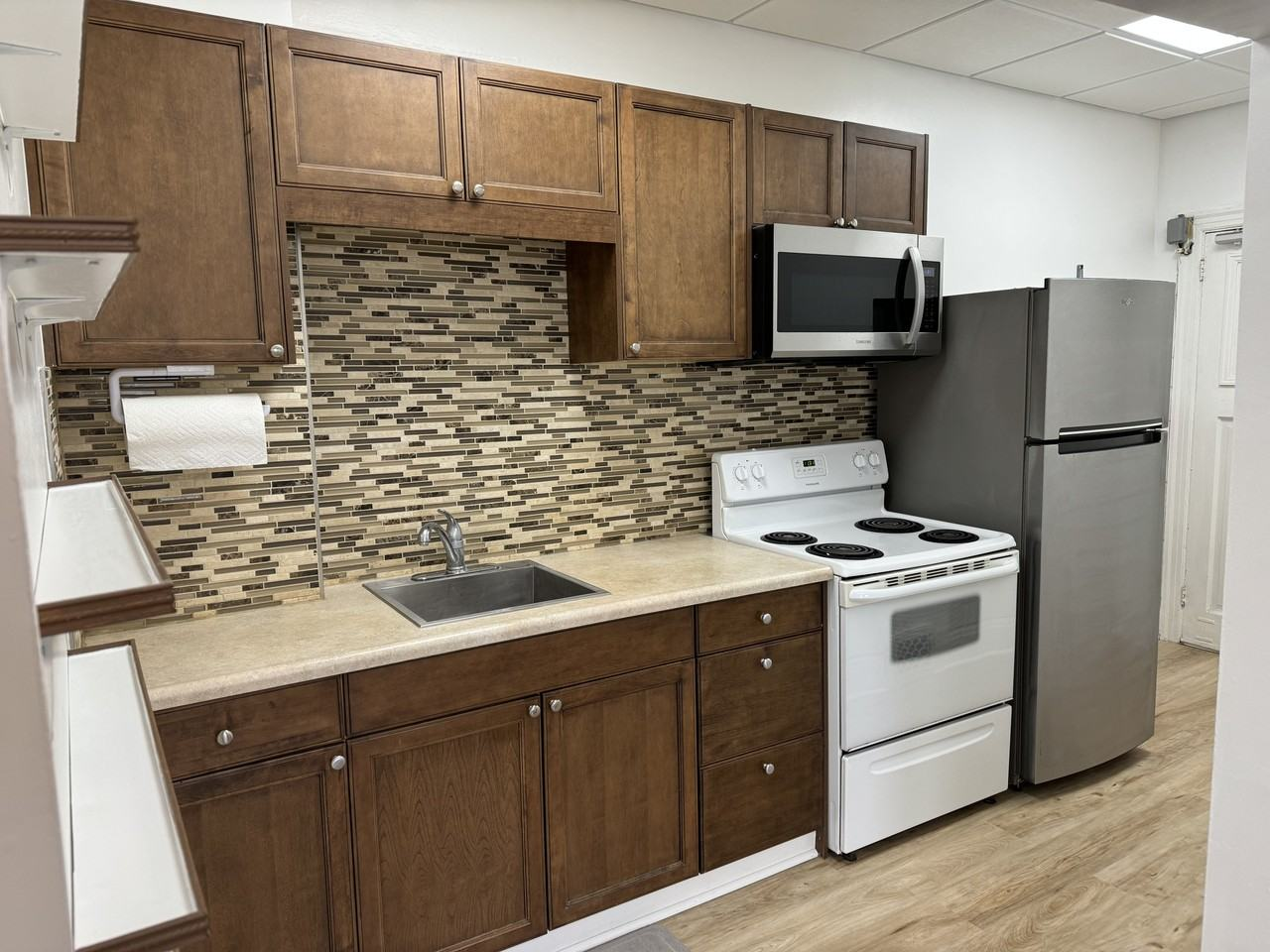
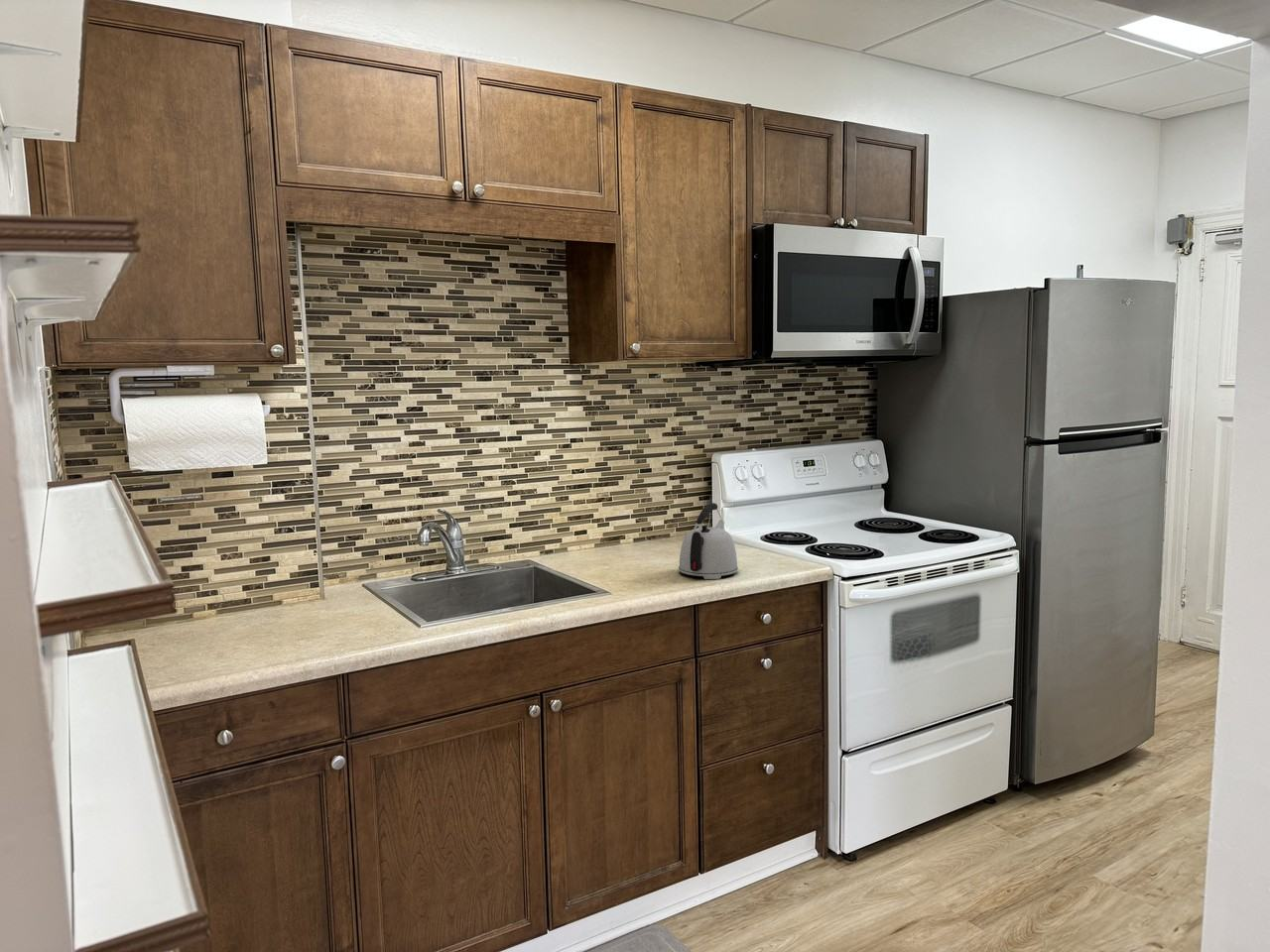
+ kettle [678,502,739,580]
